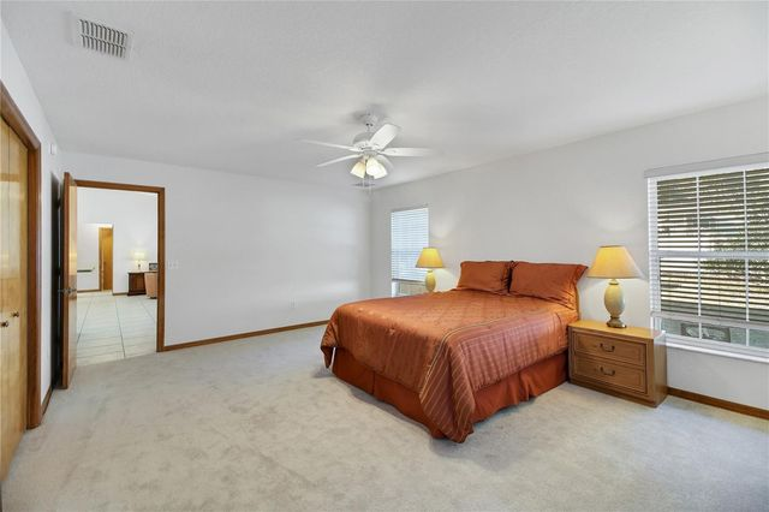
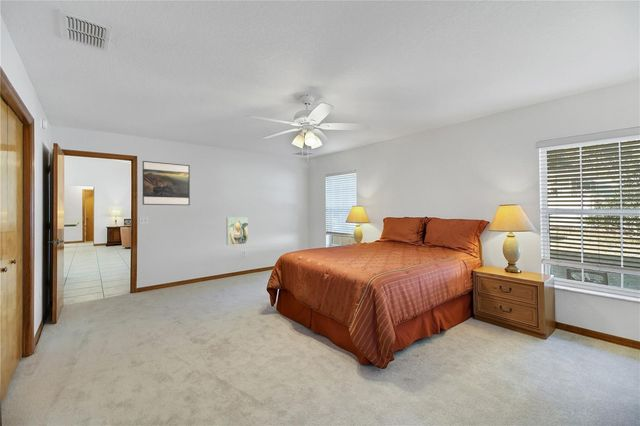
+ wall art [226,216,249,246]
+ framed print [142,160,191,206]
